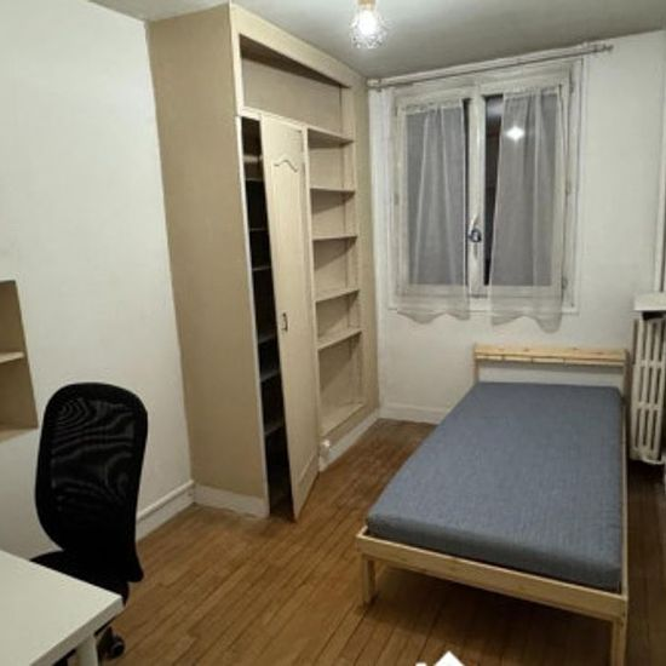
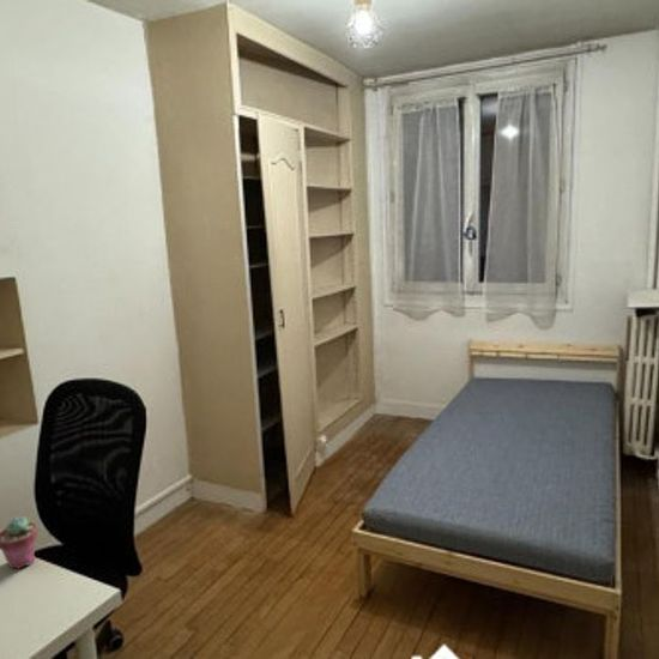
+ potted succulent [0,515,38,569]
